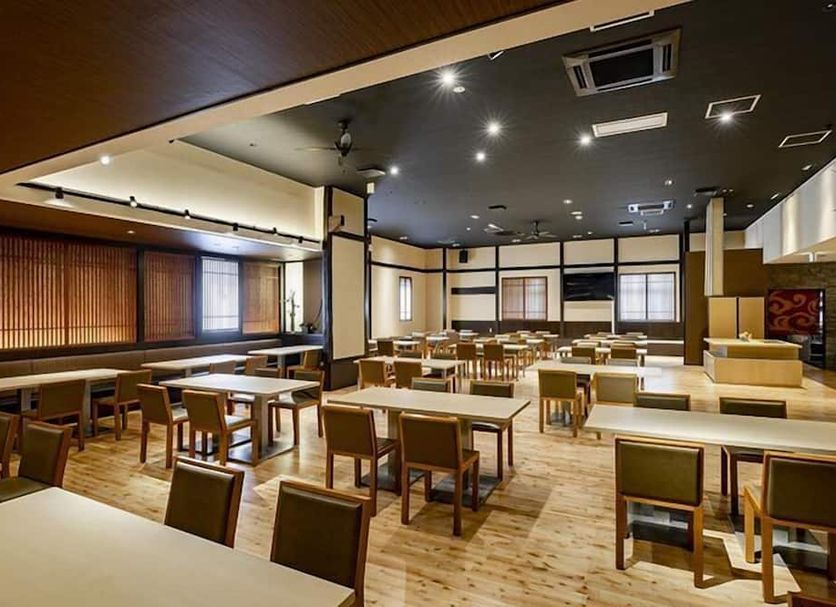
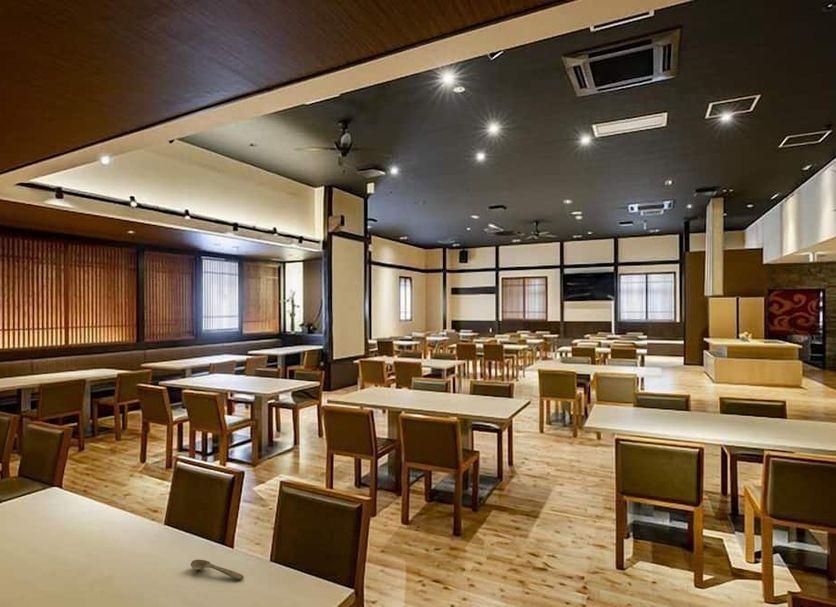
+ spoon [190,559,245,581]
